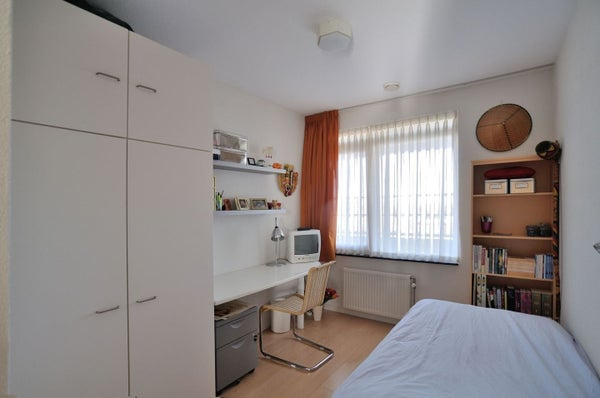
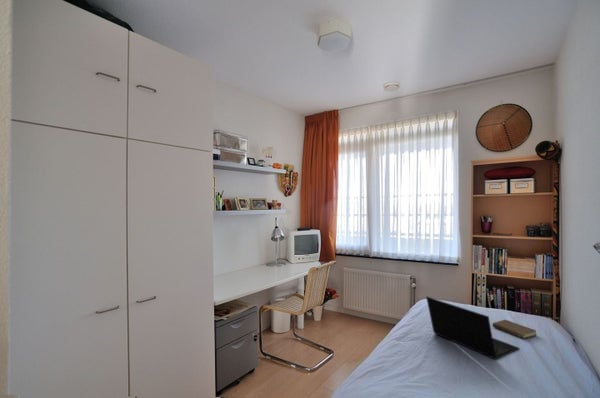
+ book [492,319,538,339]
+ laptop [425,296,520,361]
